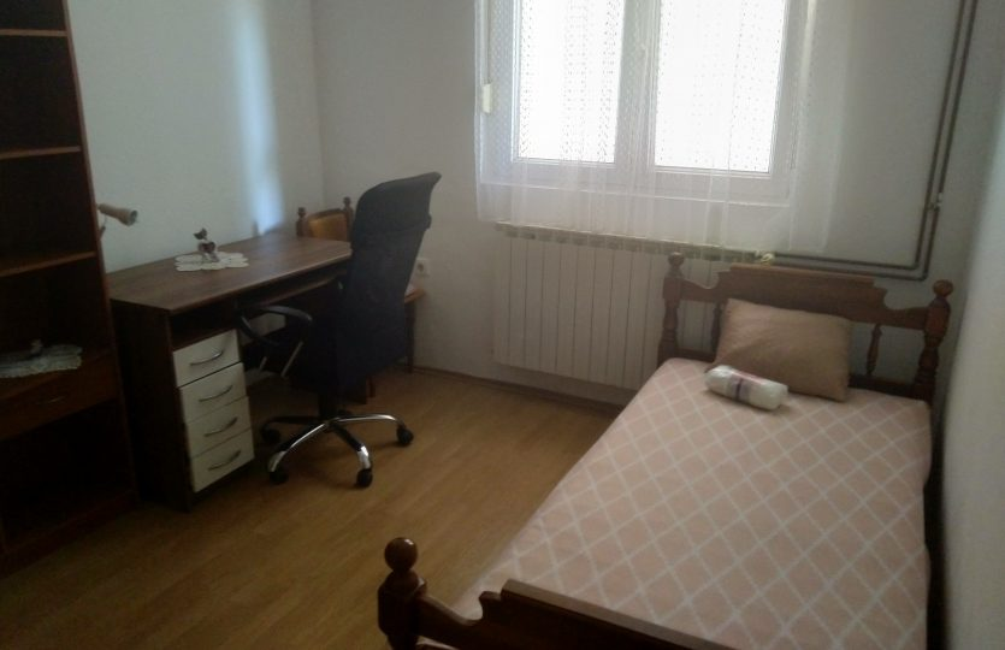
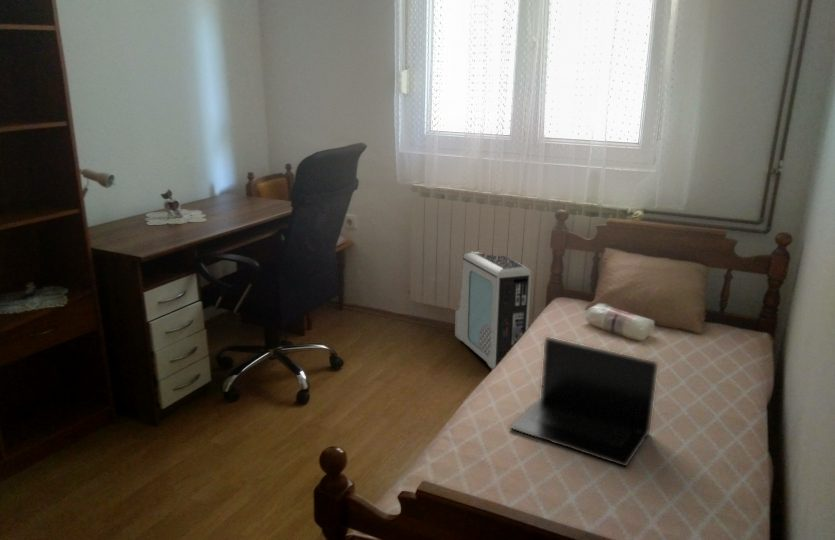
+ air purifier [454,250,532,370]
+ laptop [509,336,659,467]
